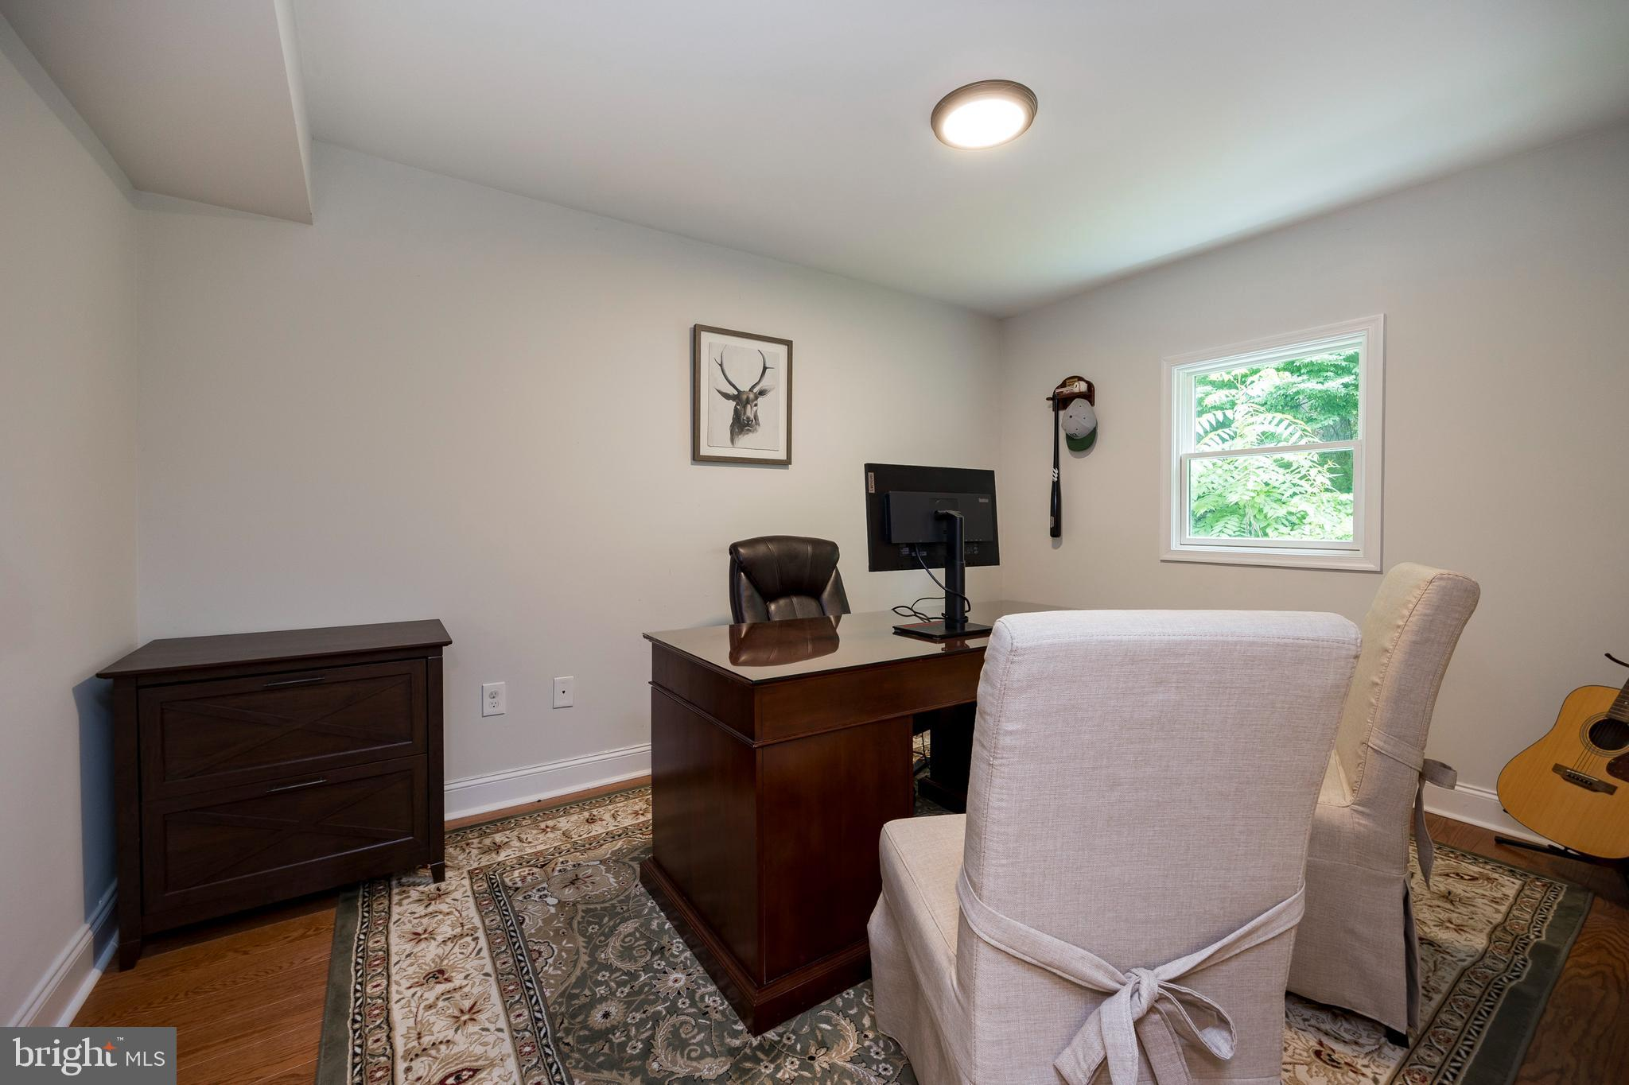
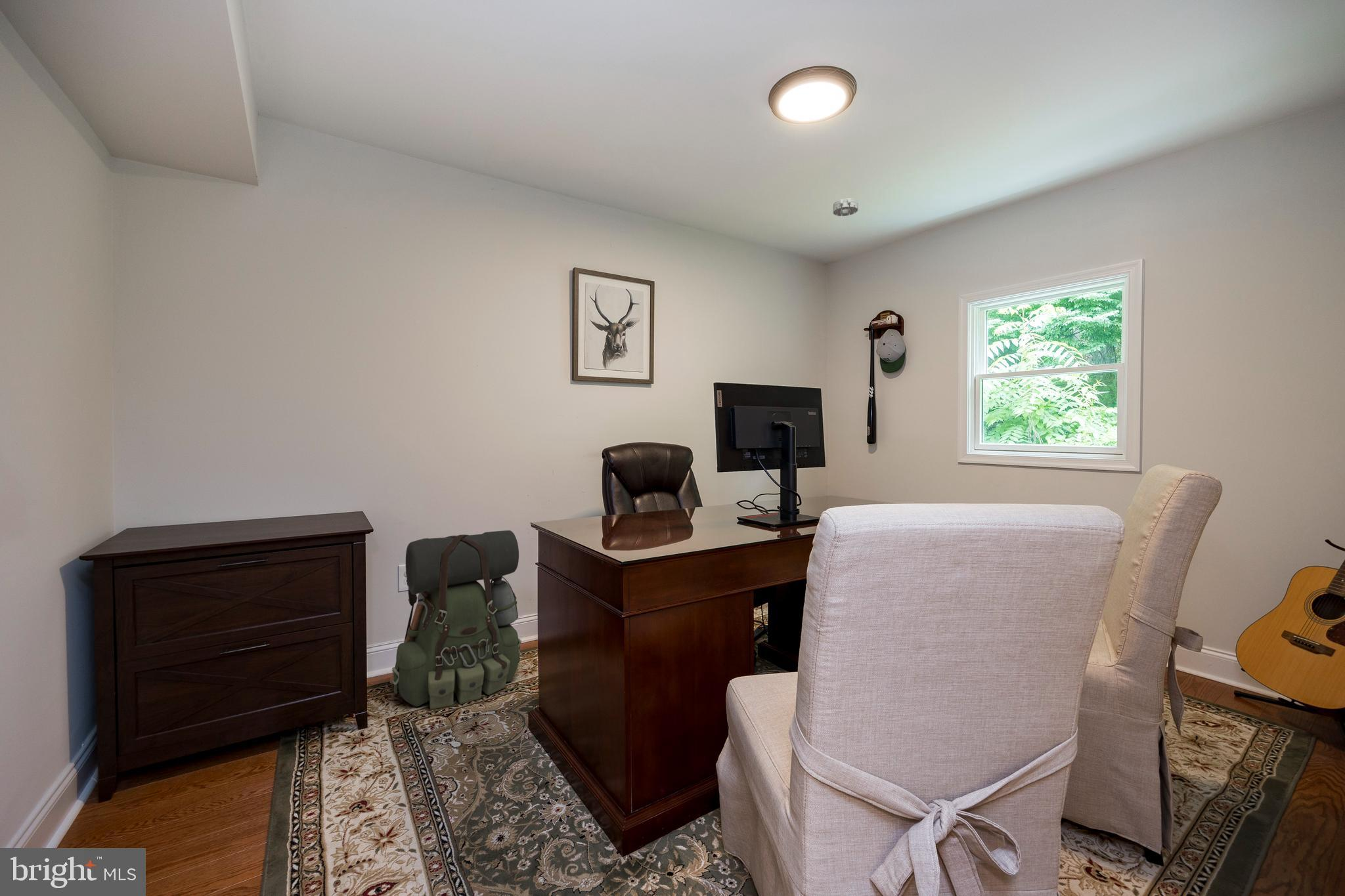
+ smoke detector [833,198,859,217]
+ backpack [389,530,522,710]
